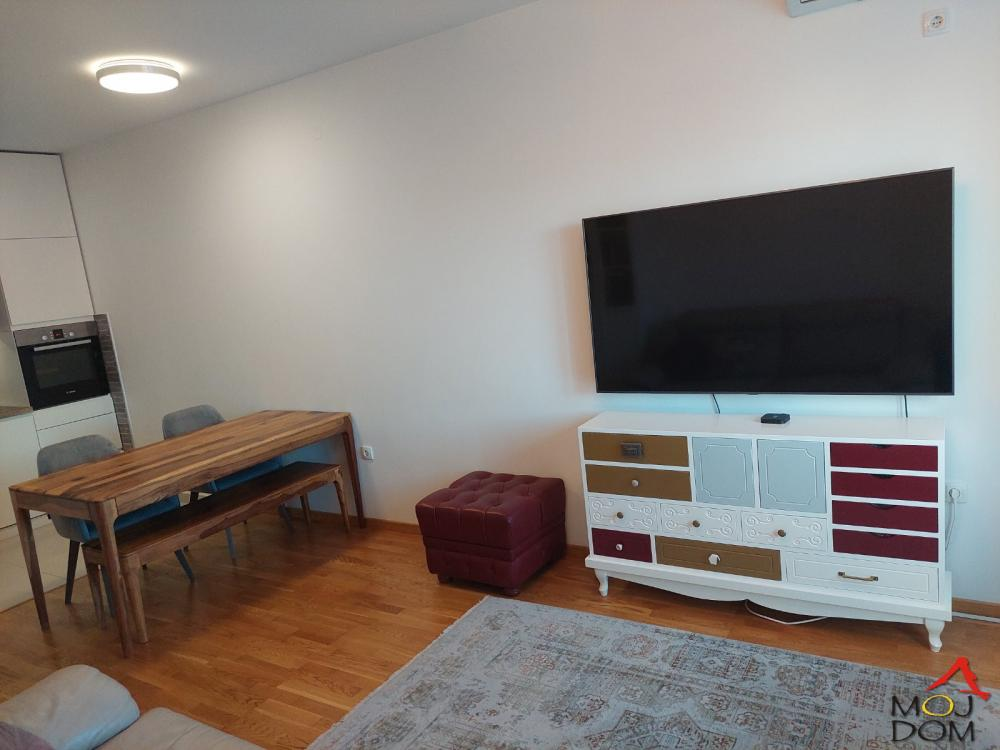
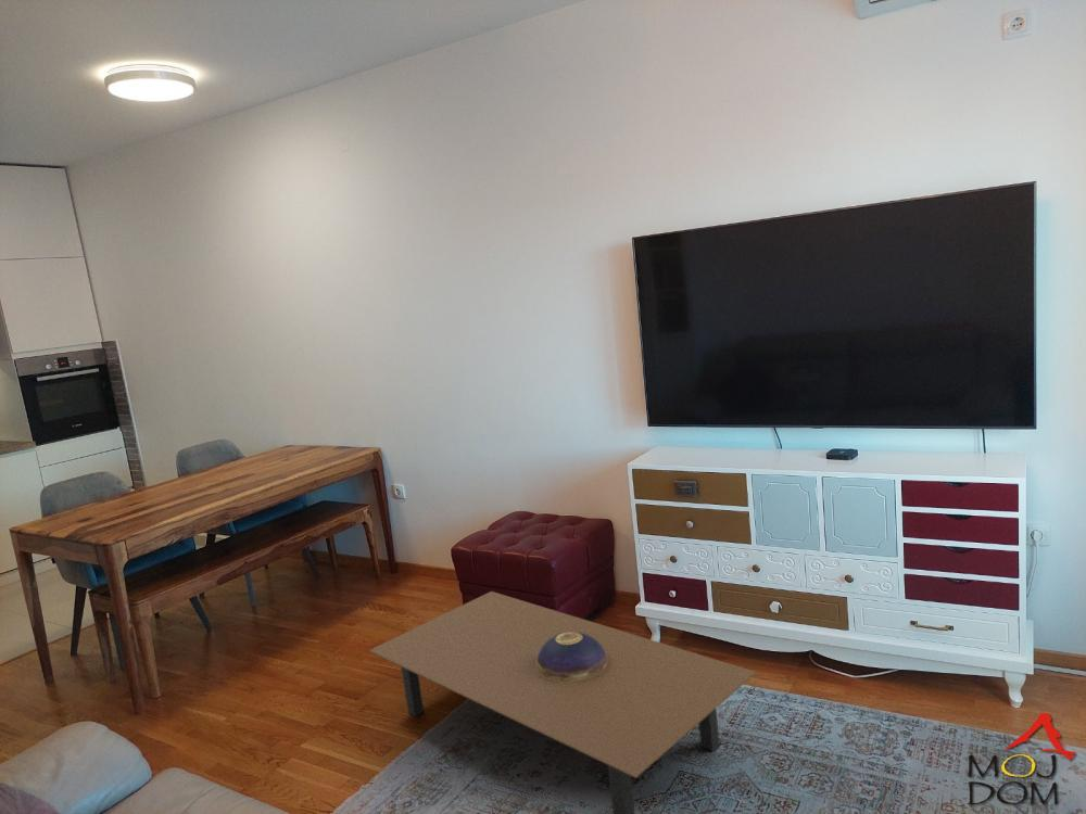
+ decorative bowl [536,632,607,682]
+ coffee table [368,590,757,814]
